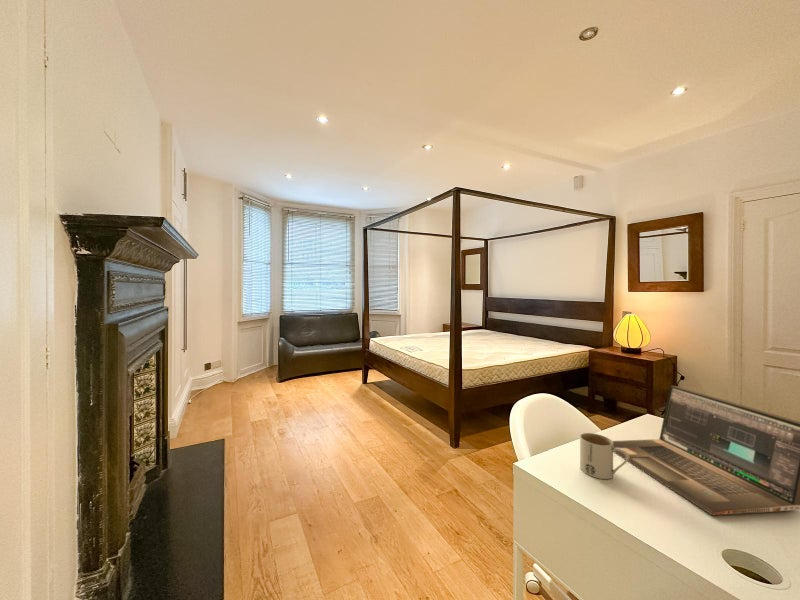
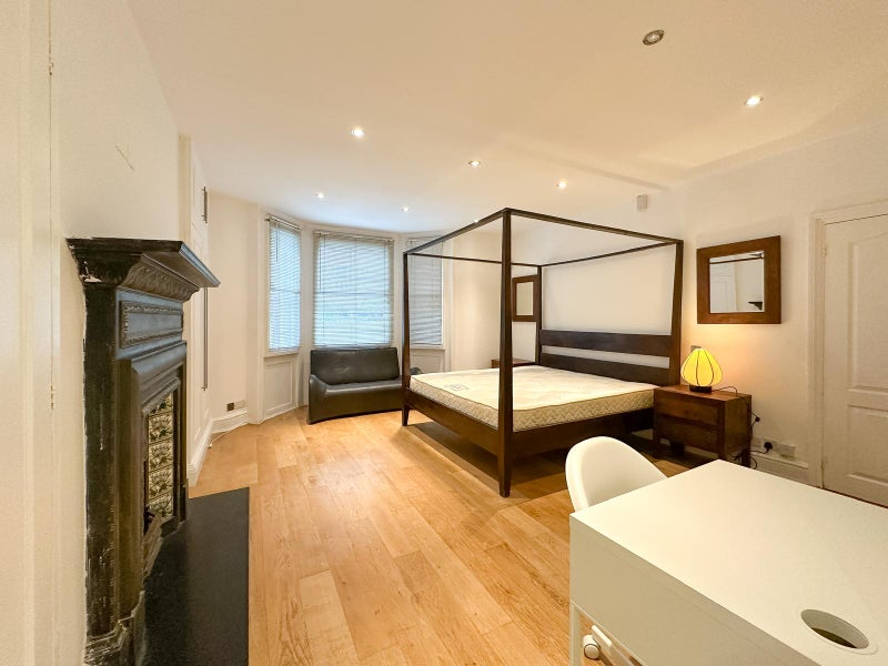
- laptop [612,385,800,516]
- mug [579,432,629,480]
